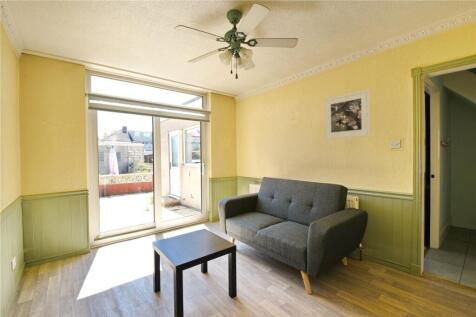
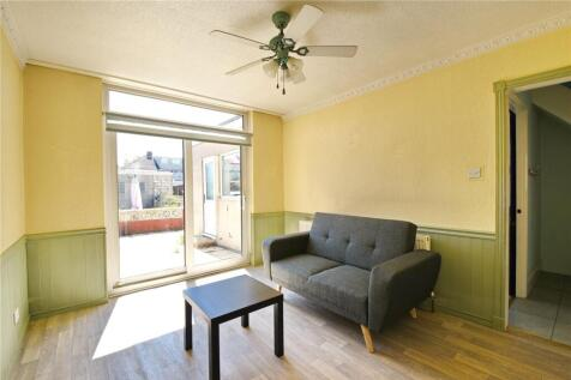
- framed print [324,88,371,140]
